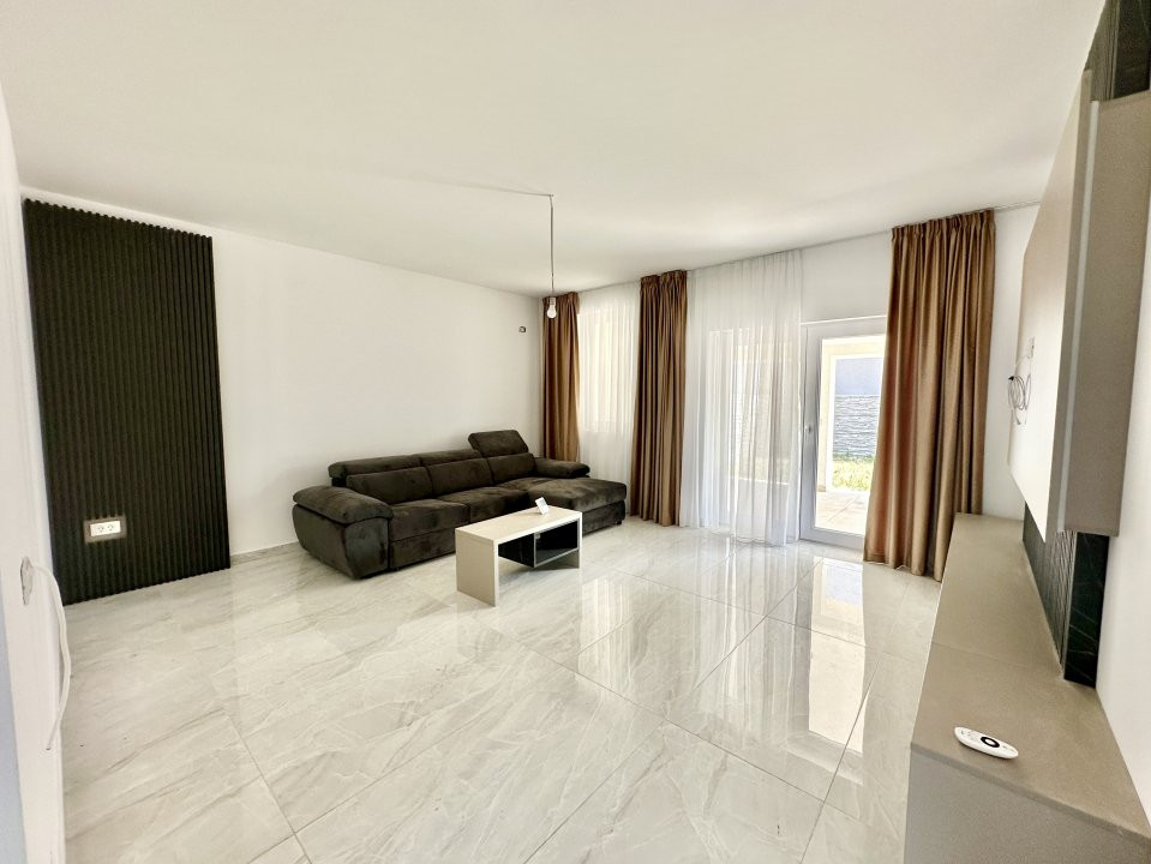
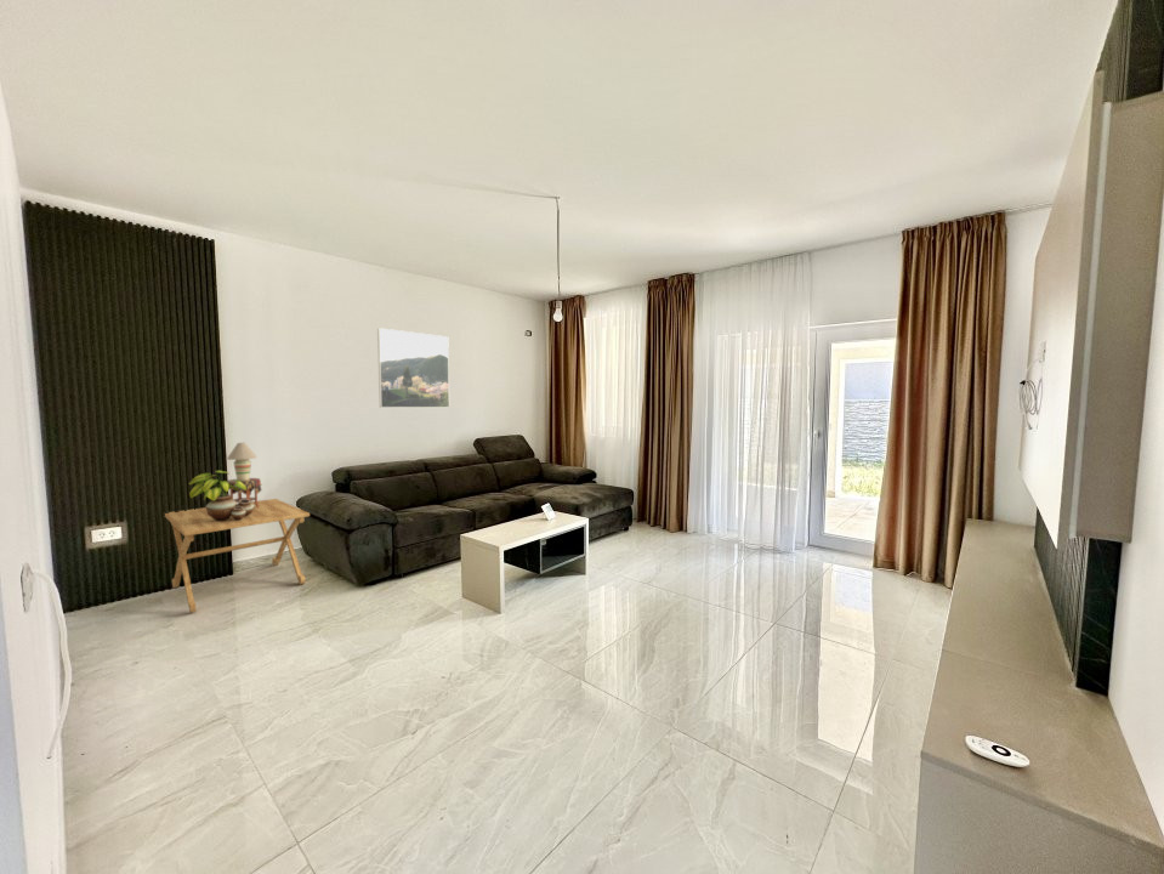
+ potted plant [188,470,254,521]
+ side table [164,498,311,614]
+ table lamp [226,442,263,507]
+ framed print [376,327,450,409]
